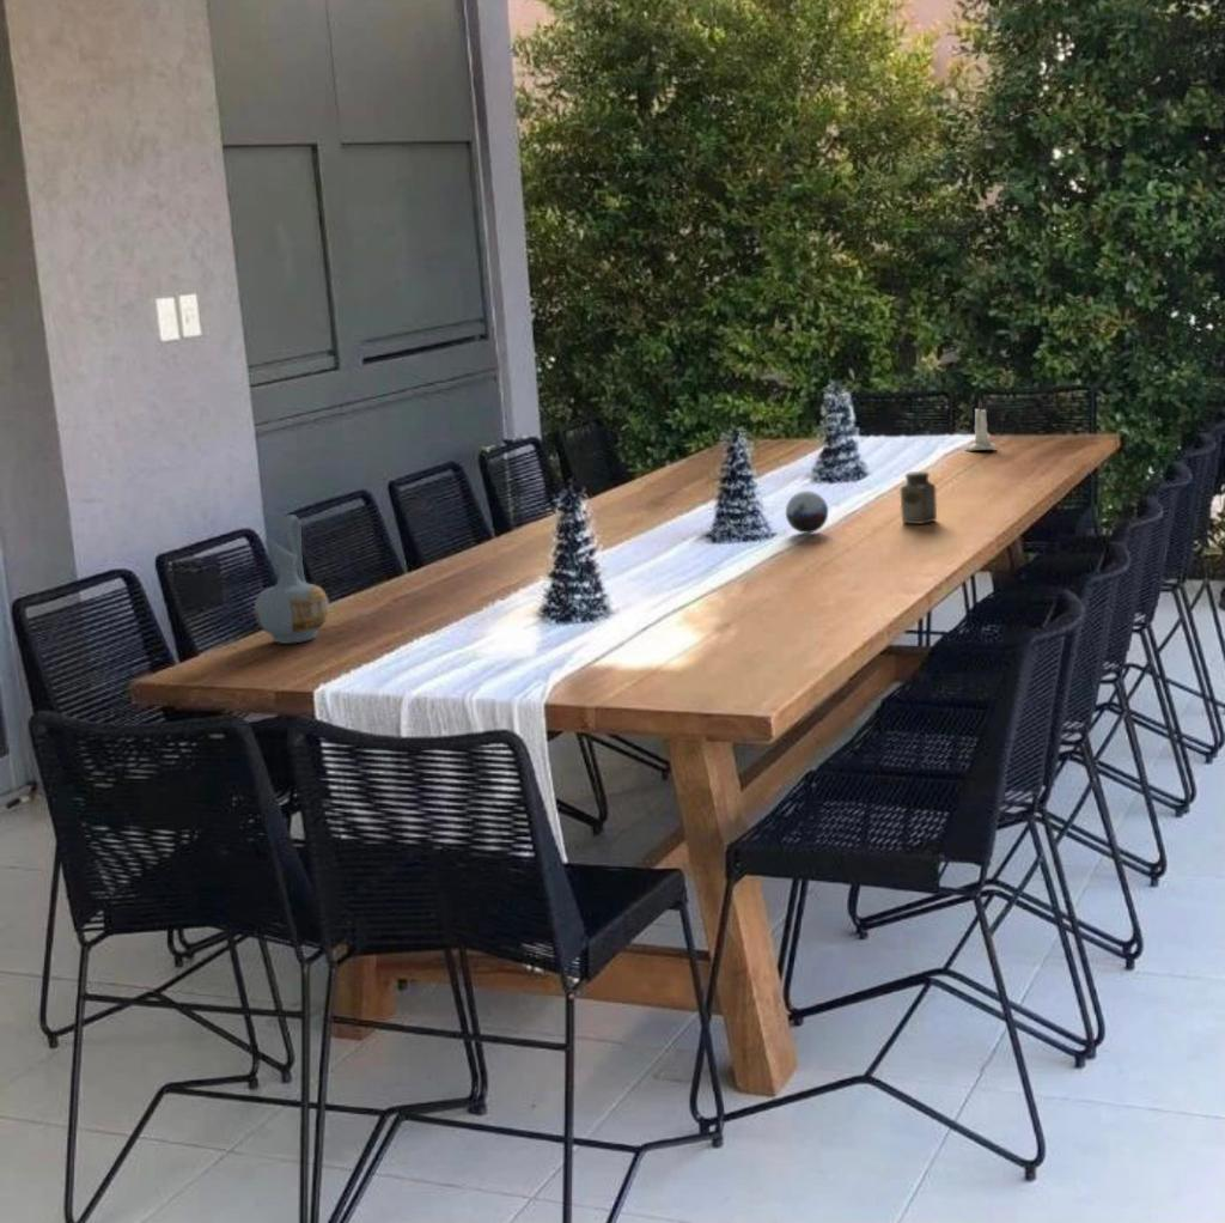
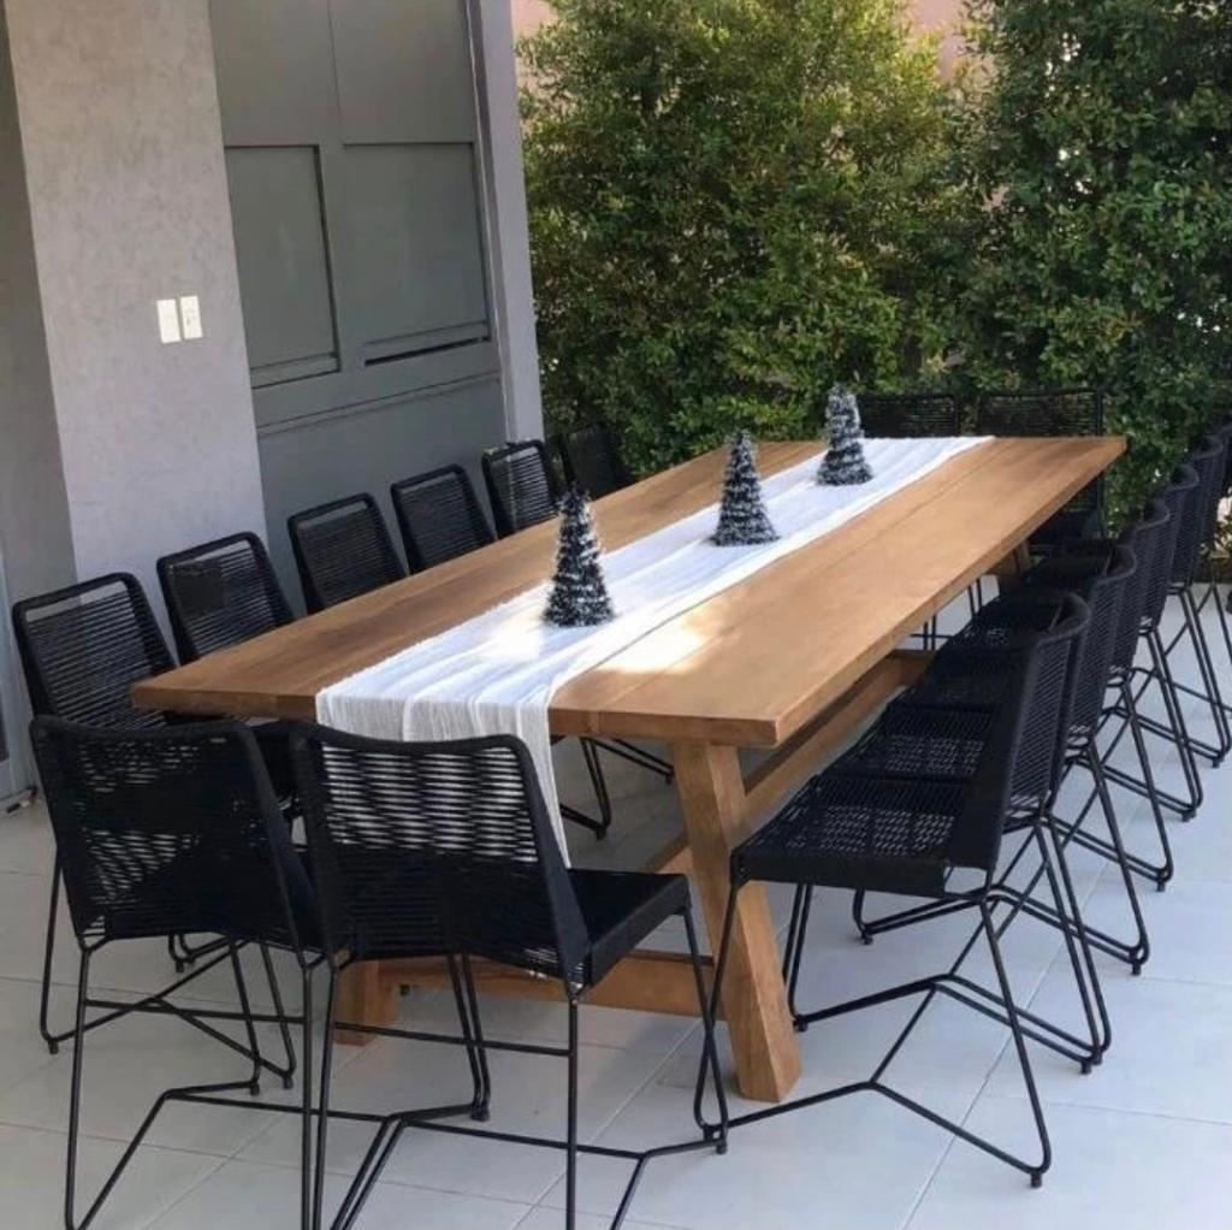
- candle [964,398,998,452]
- salt shaker [900,470,938,525]
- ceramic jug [254,513,330,645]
- decorative orb [785,489,829,535]
